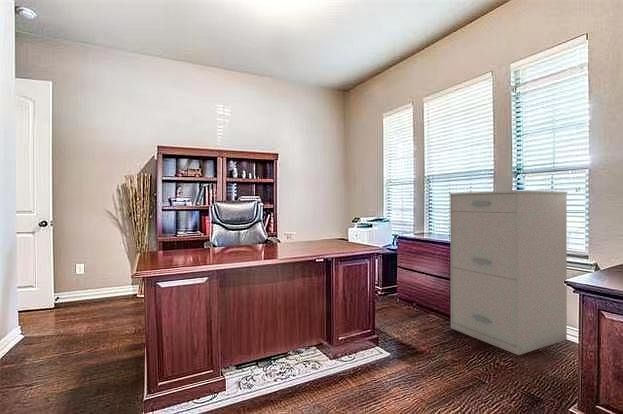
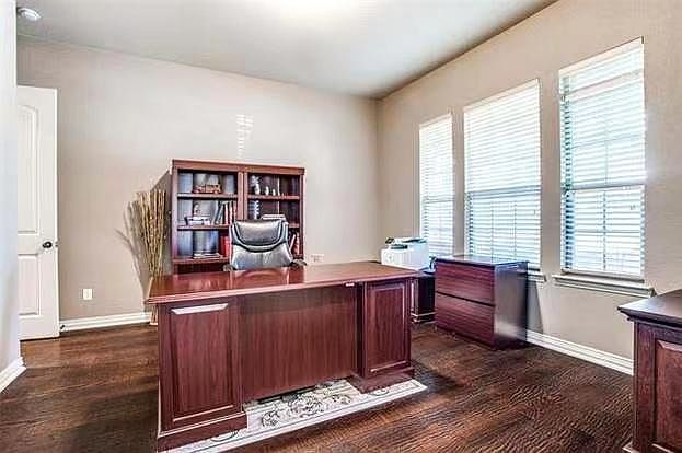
- filing cabinet [448,190,569,356]
